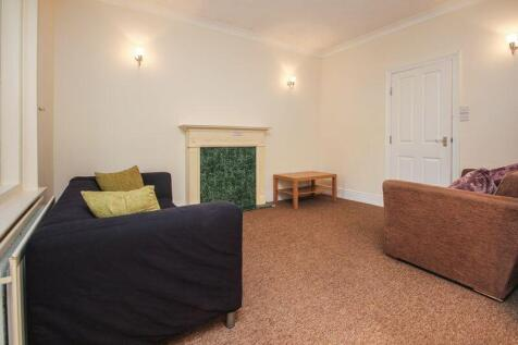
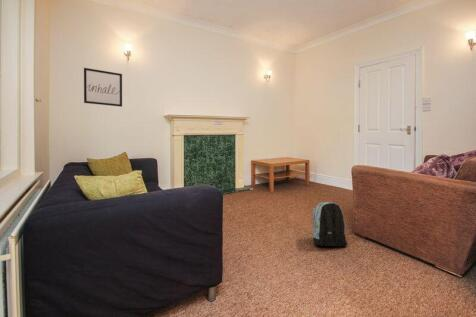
+ backpack [312,201,348,247]
+ wall art [83,67,123,108]
